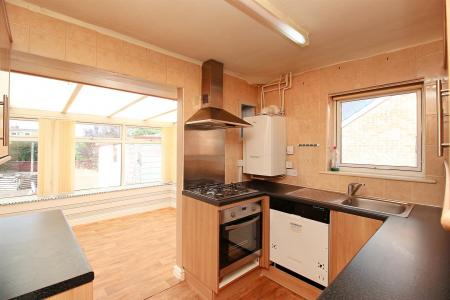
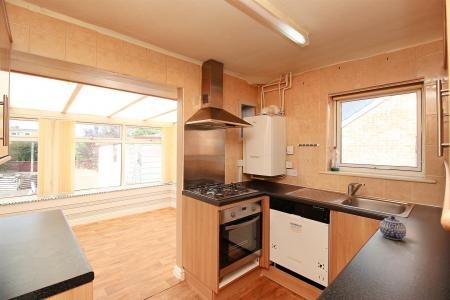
+ teapot [379,215,407,241]
